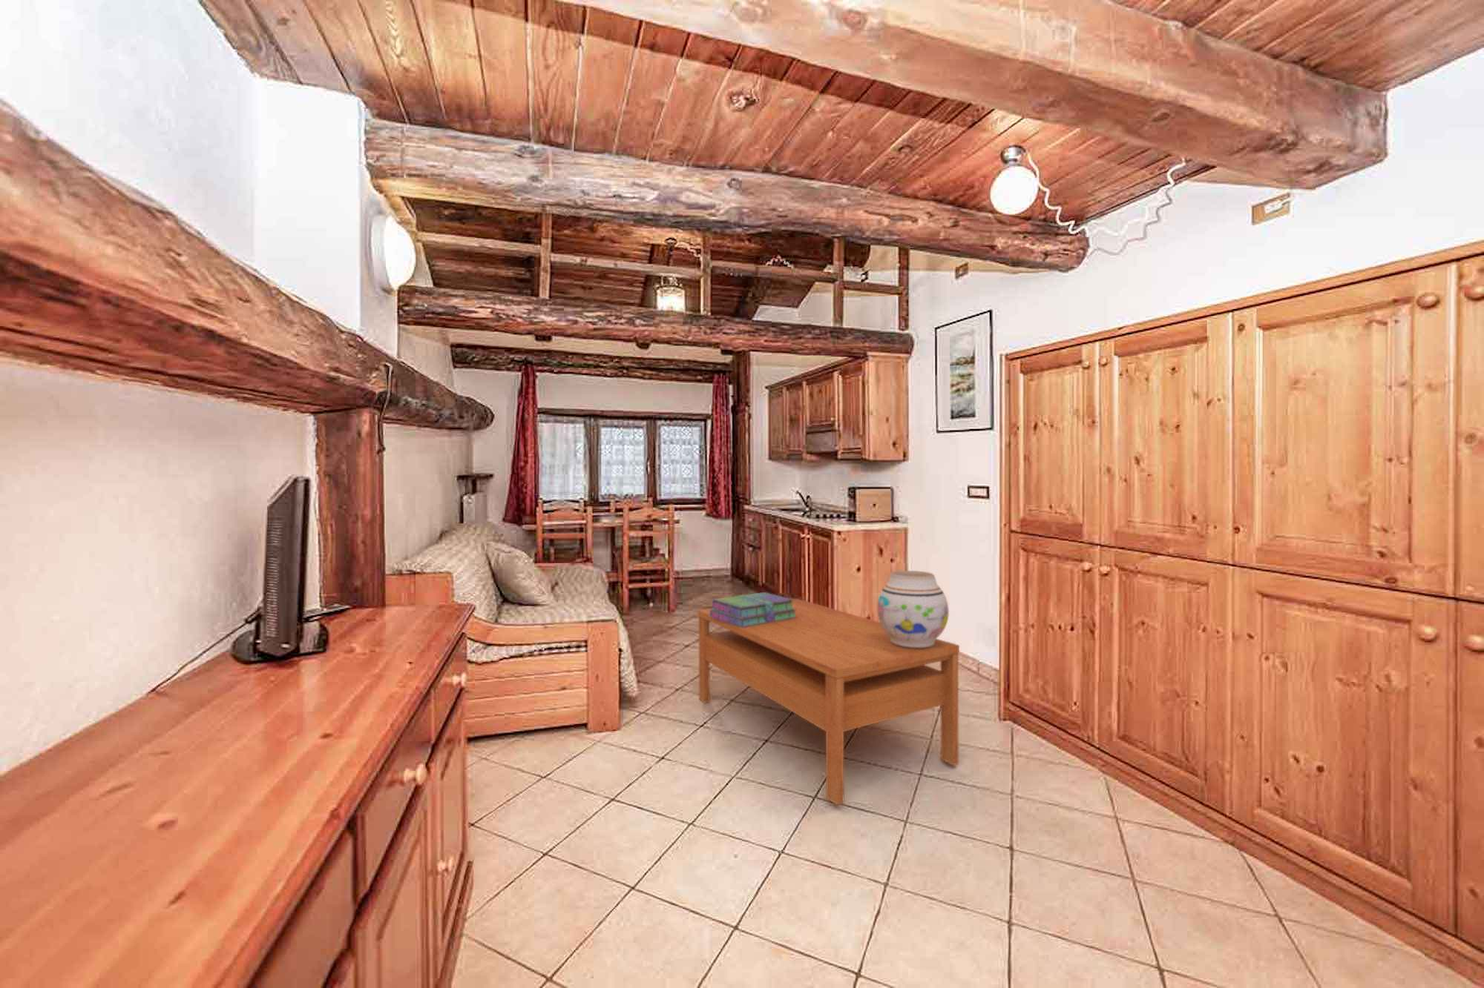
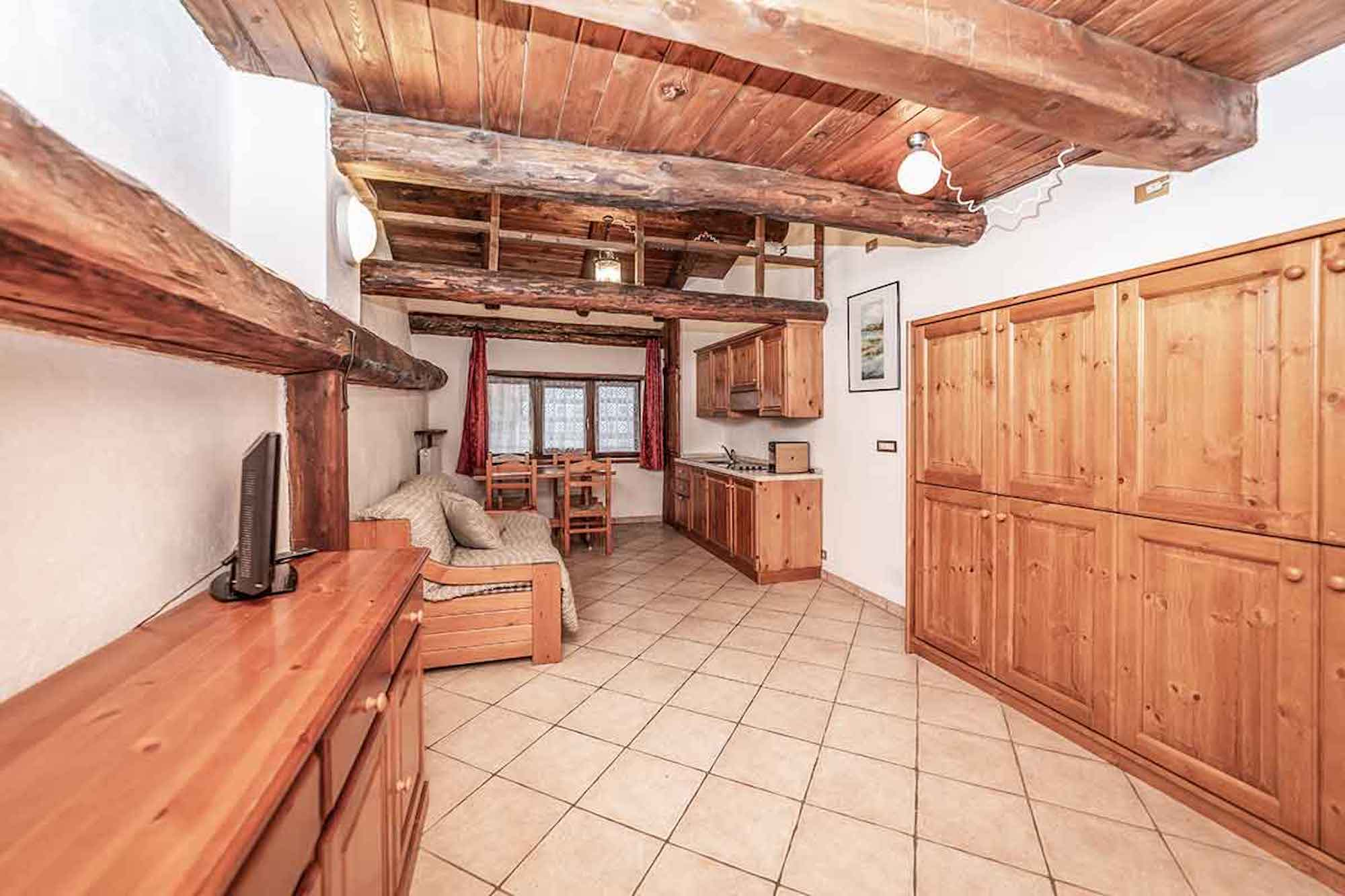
- coffee table [697,598,960,806]
- vase [876,570,950,647]
- stack of books [711,591,797,627]
